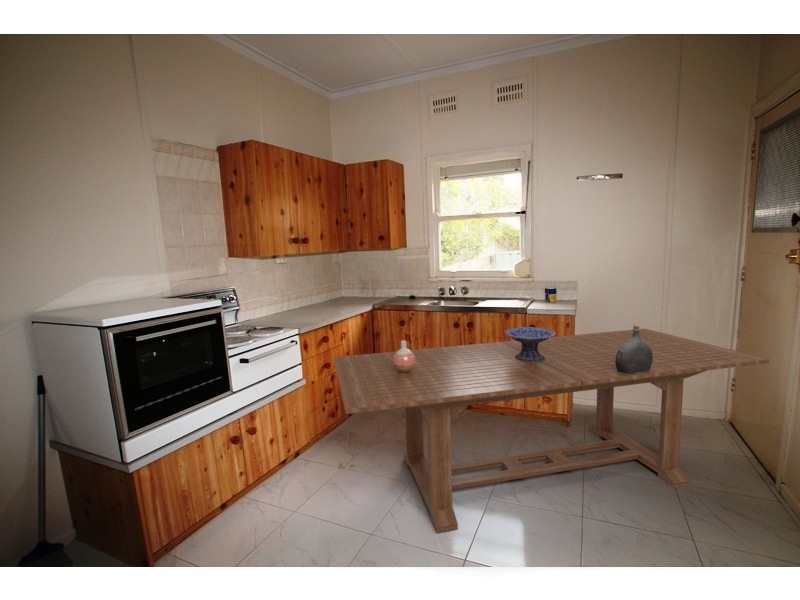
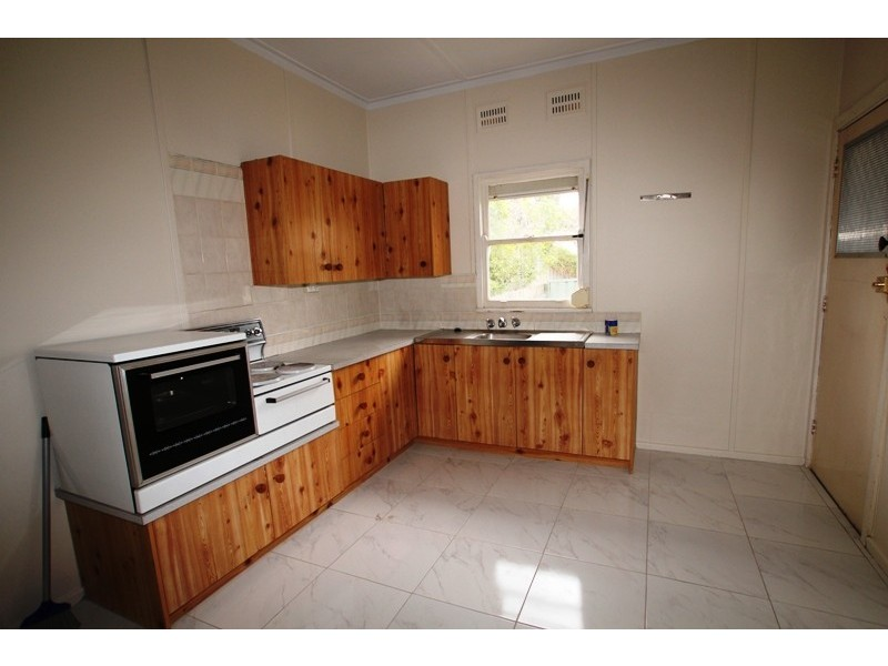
- water jug [615,324,653,374]
- decorative bowl [504,326,557,362]
- dining table [333,328,770,534]
- vase [392,340,416,372]
